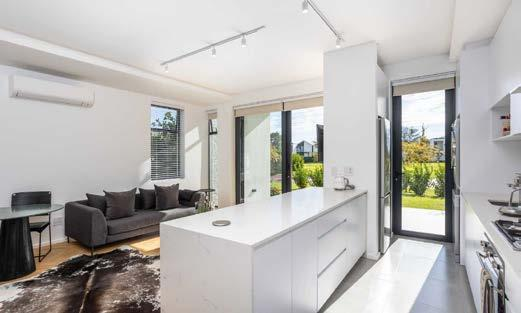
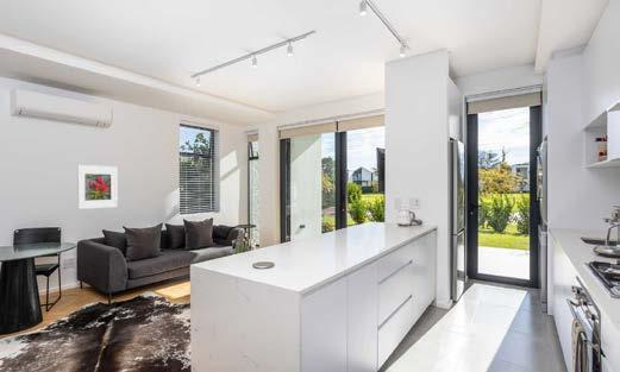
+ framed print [76,164,119,210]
